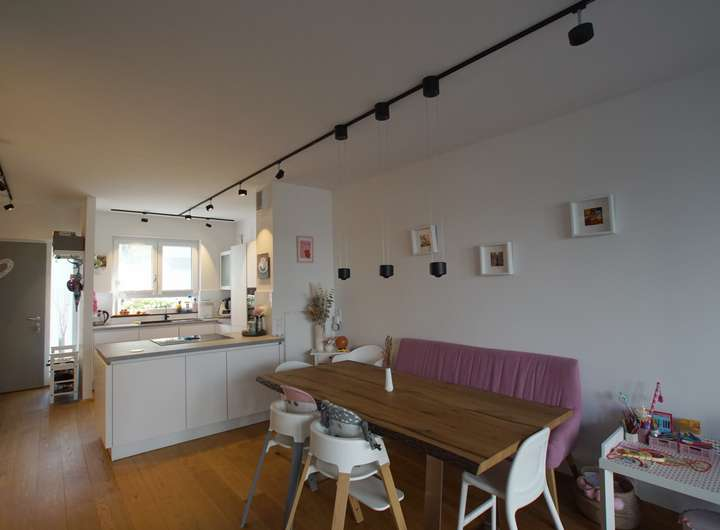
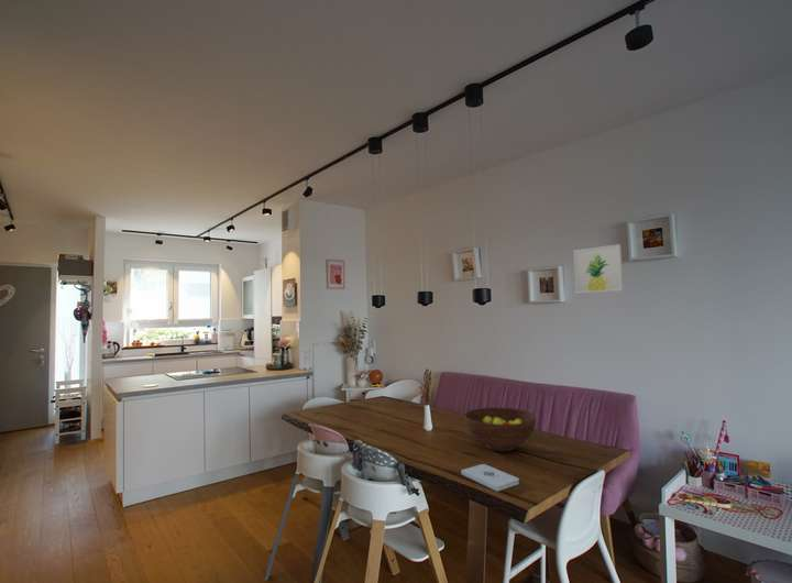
+ wall art [573,243,625,295]
+ fruit bowl [463,406,537,452]
+ notepad [460,463,520,493]
